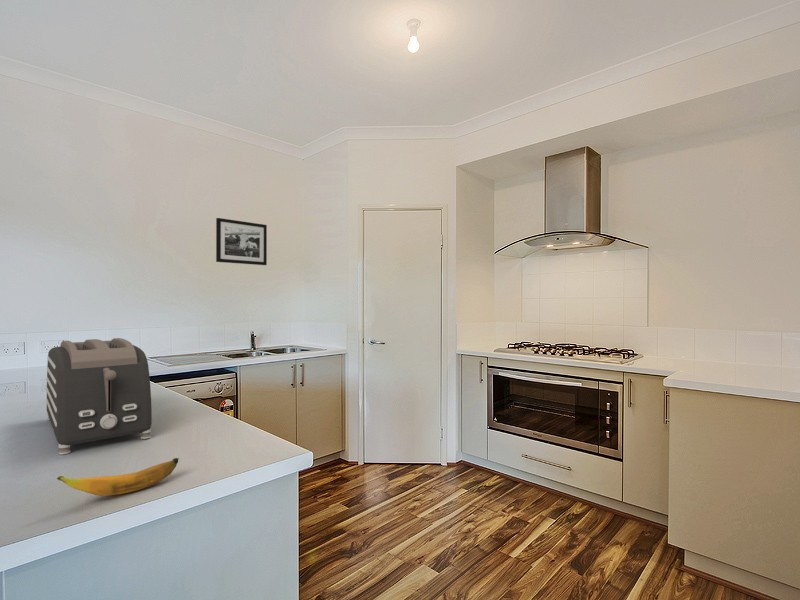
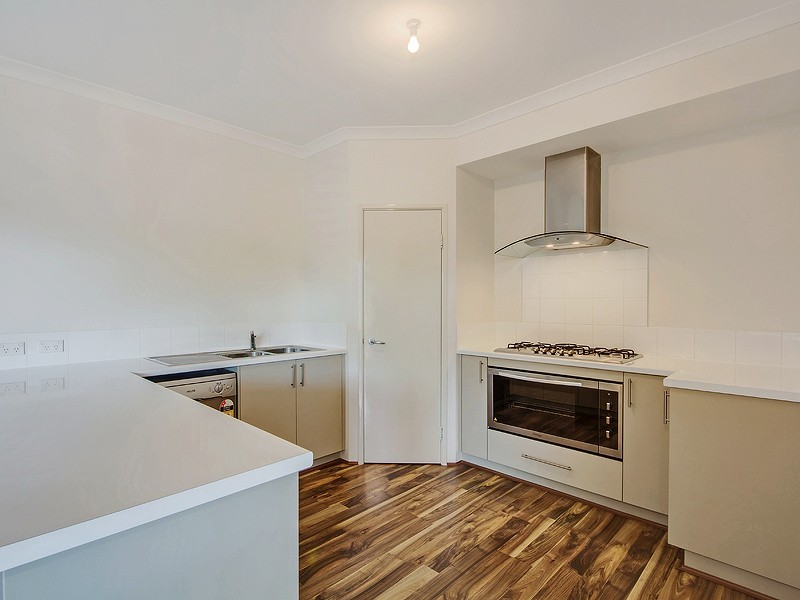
- banana [56,457,180,497]
- toaster [45,337,153,456]
- picture frame [215,217,268,266]
